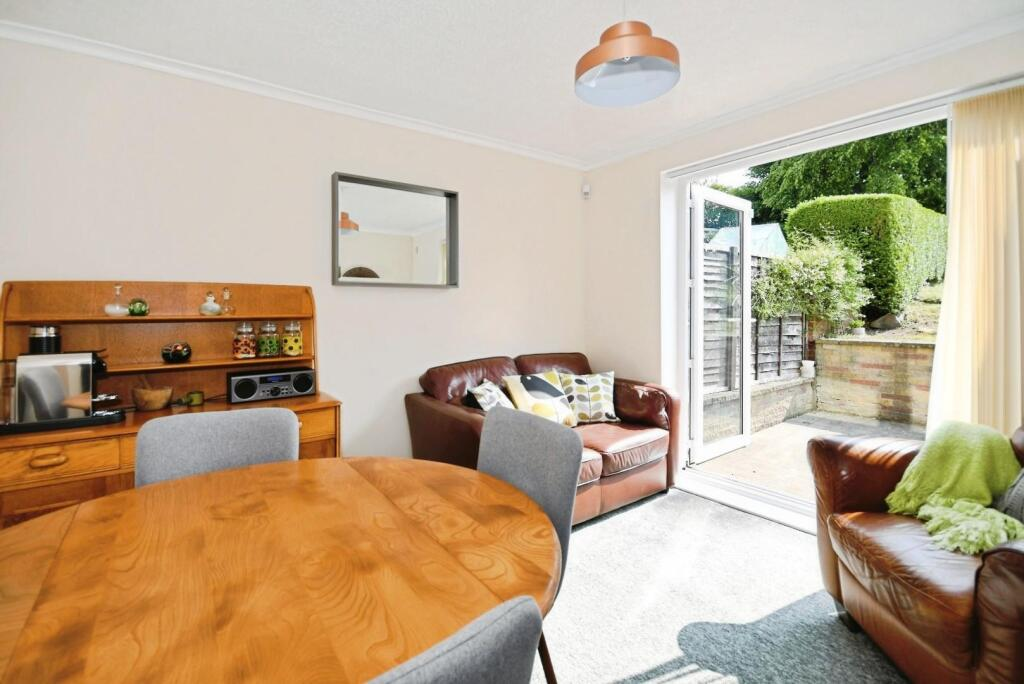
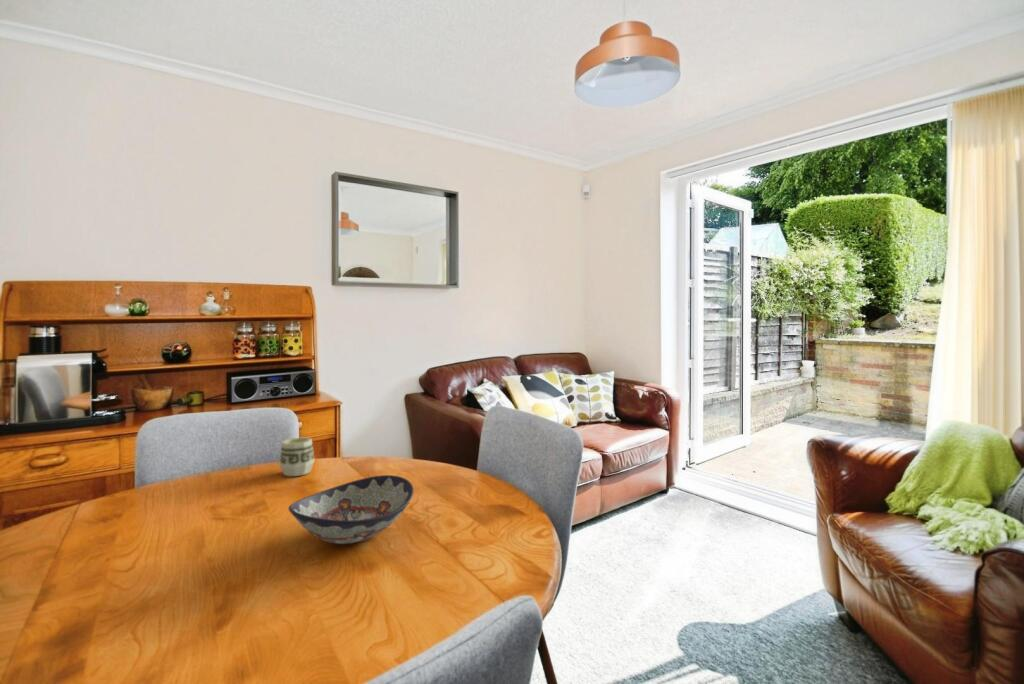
+ decorative bowl [288,474,415,545]
+ cup [279,437,315,477]
